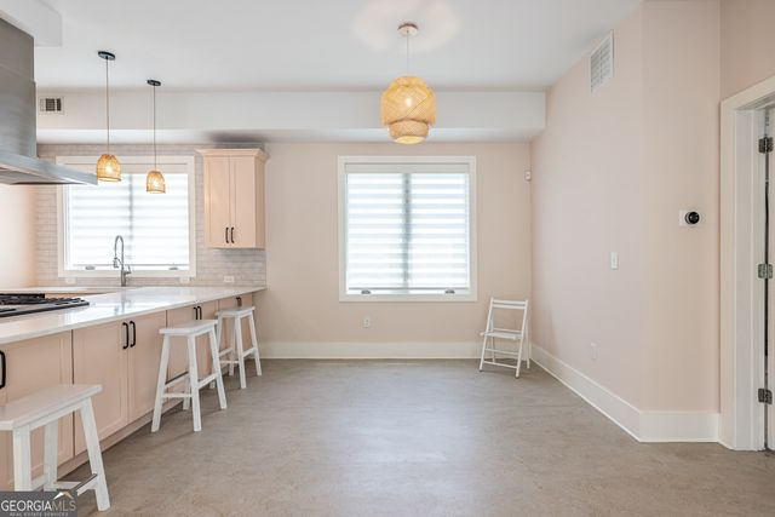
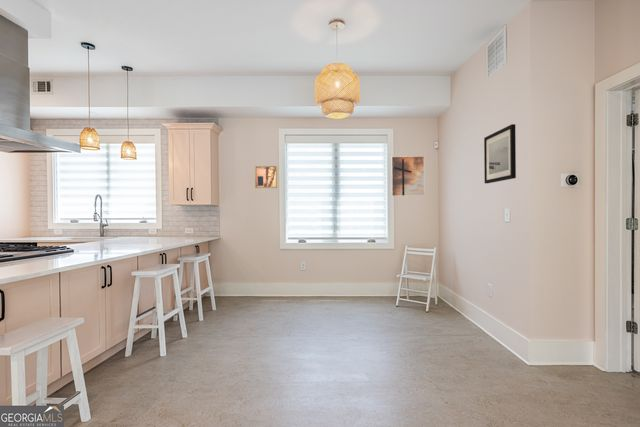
+ wall art [254,165,278,189]
+ wall art [483,123,517,184]
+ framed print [390,155,425,197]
